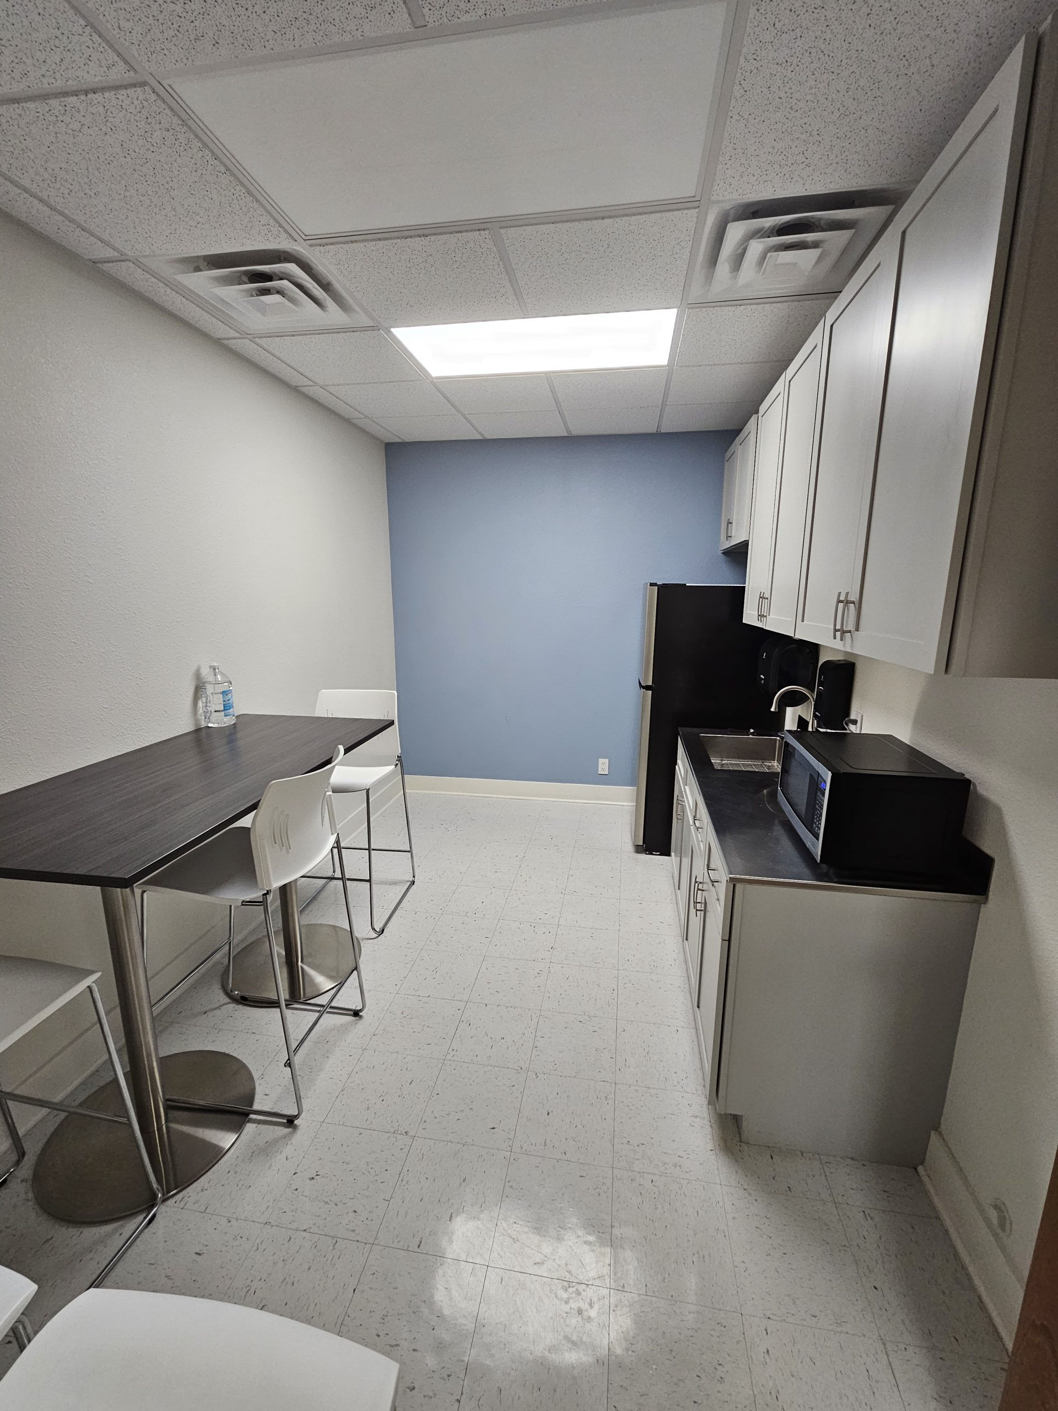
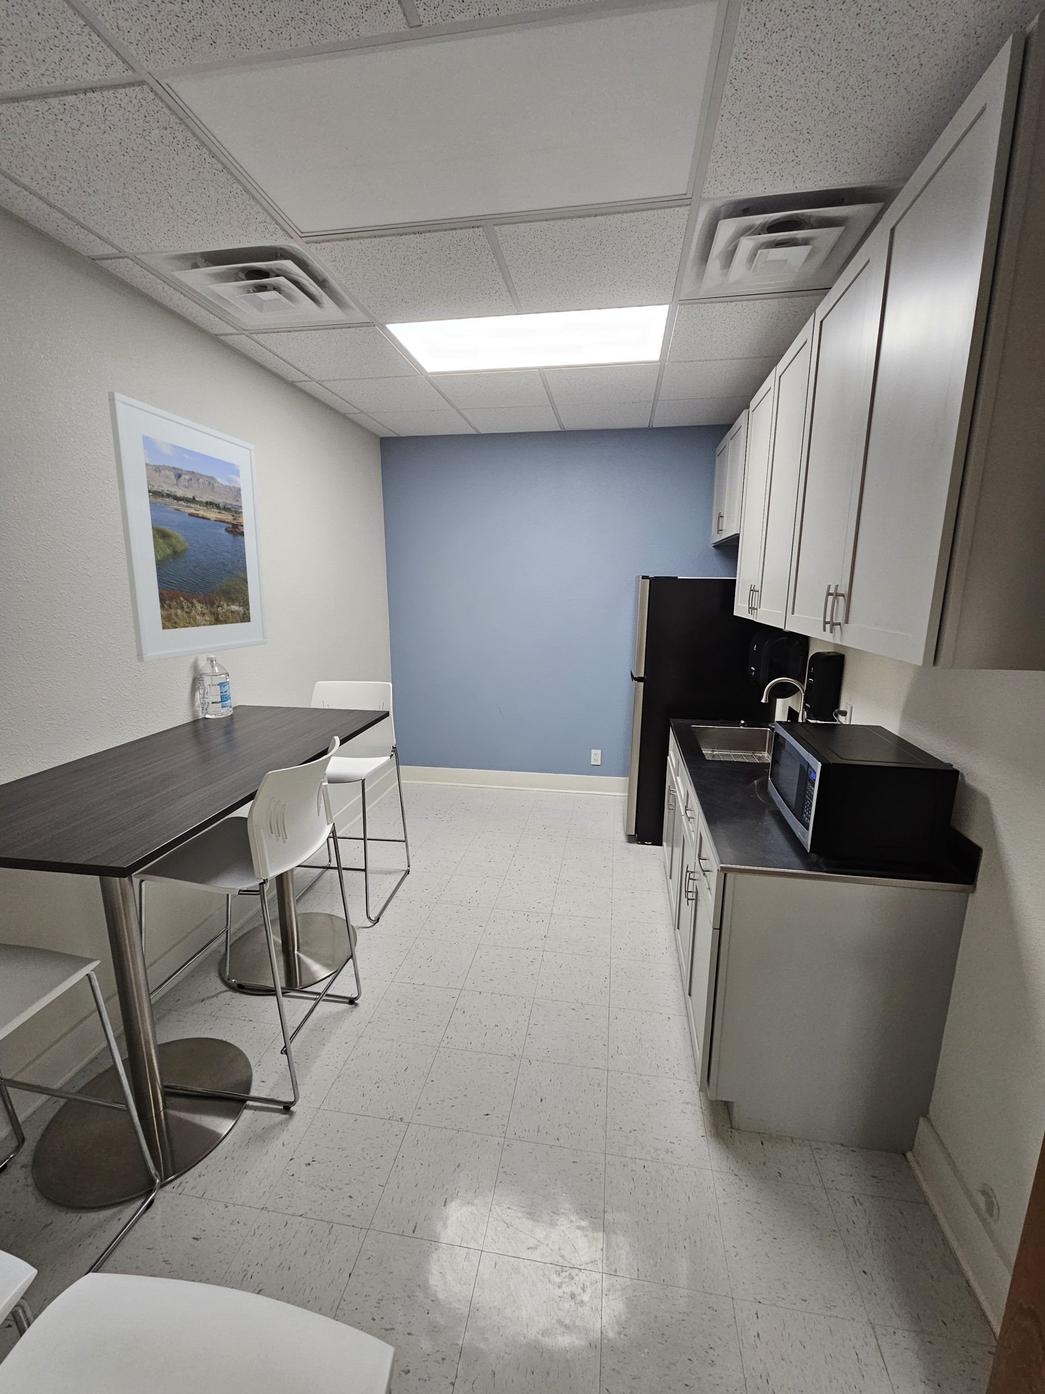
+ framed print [108,391,268,663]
